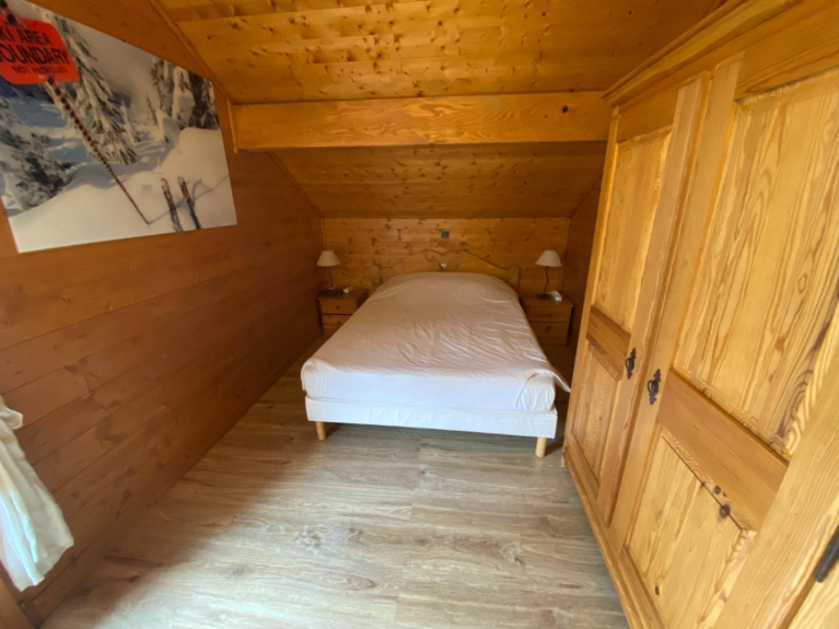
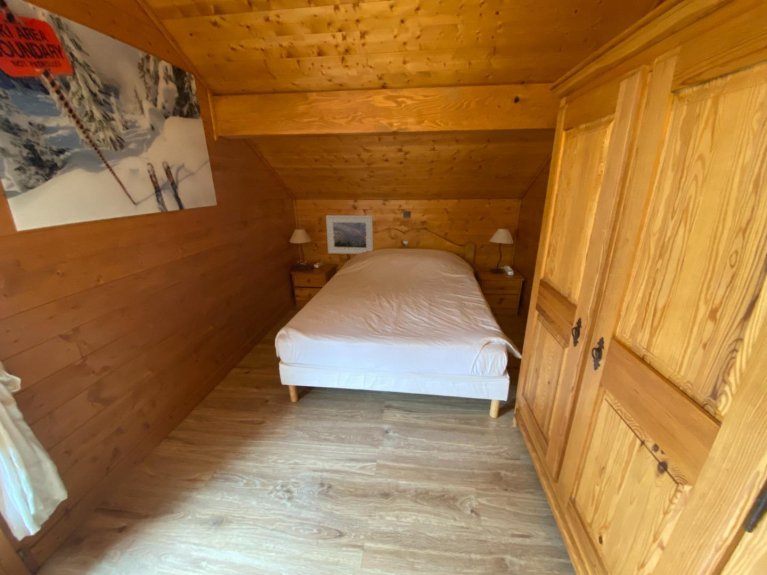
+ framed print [325,215,374,255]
